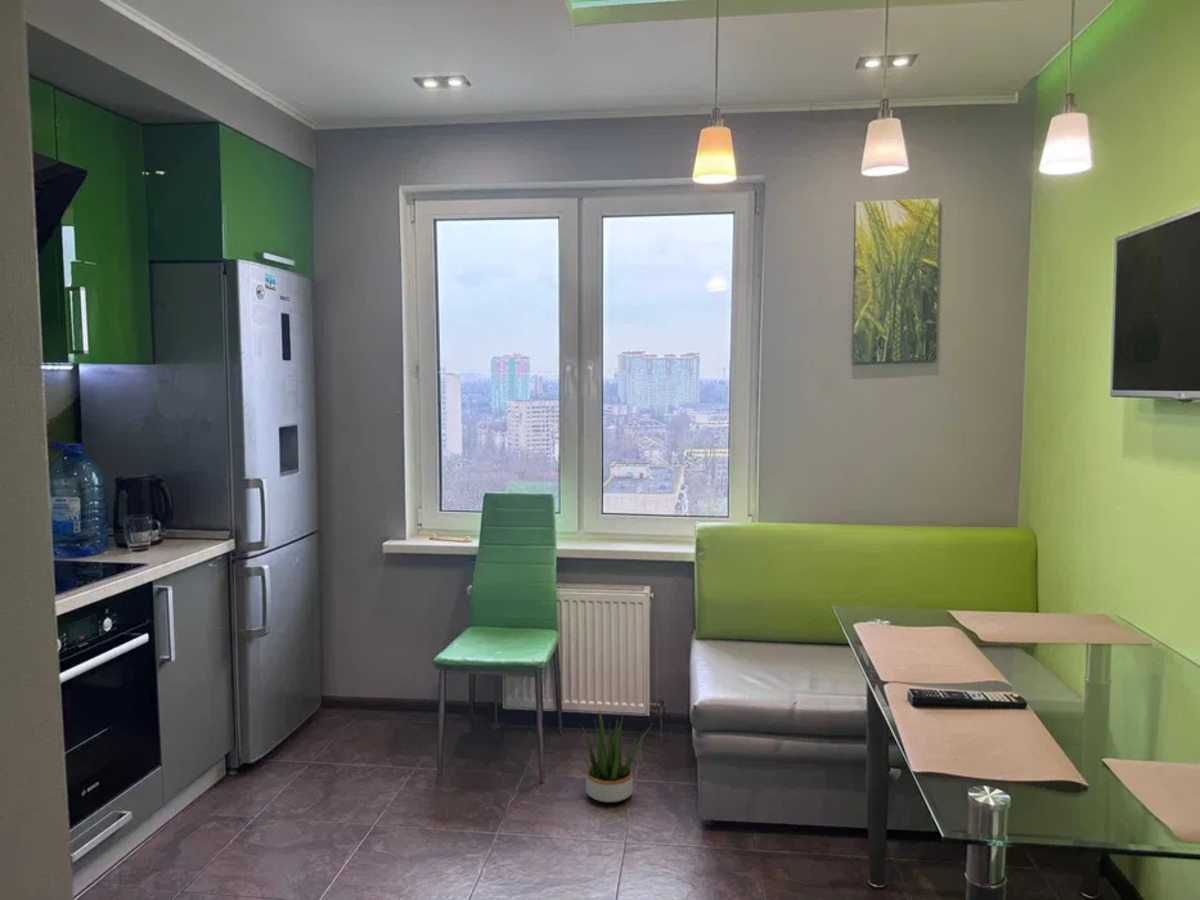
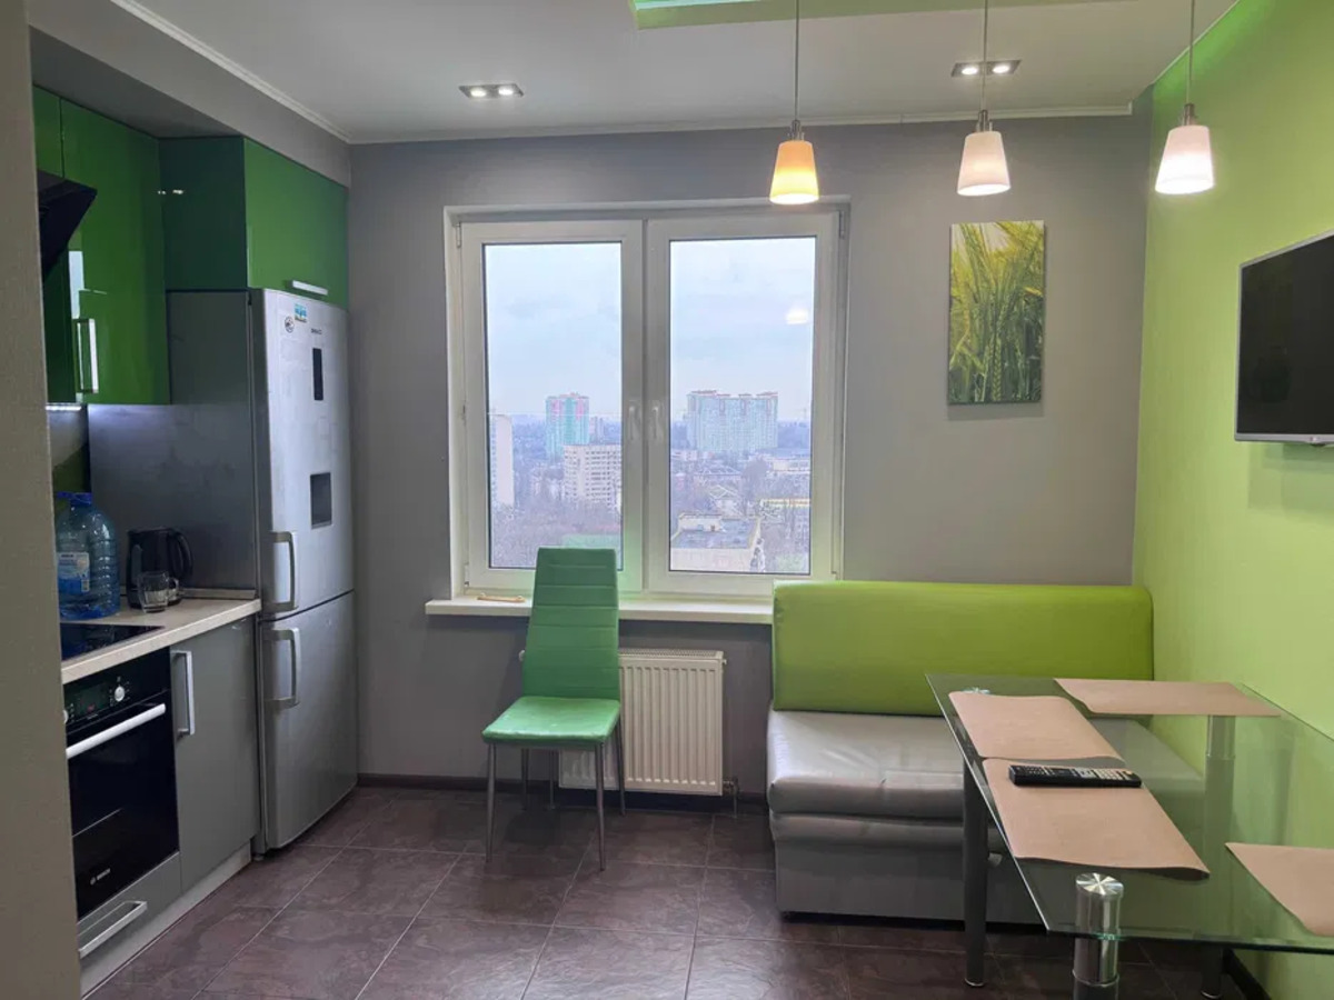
- potted plant [568,709,653,804]
